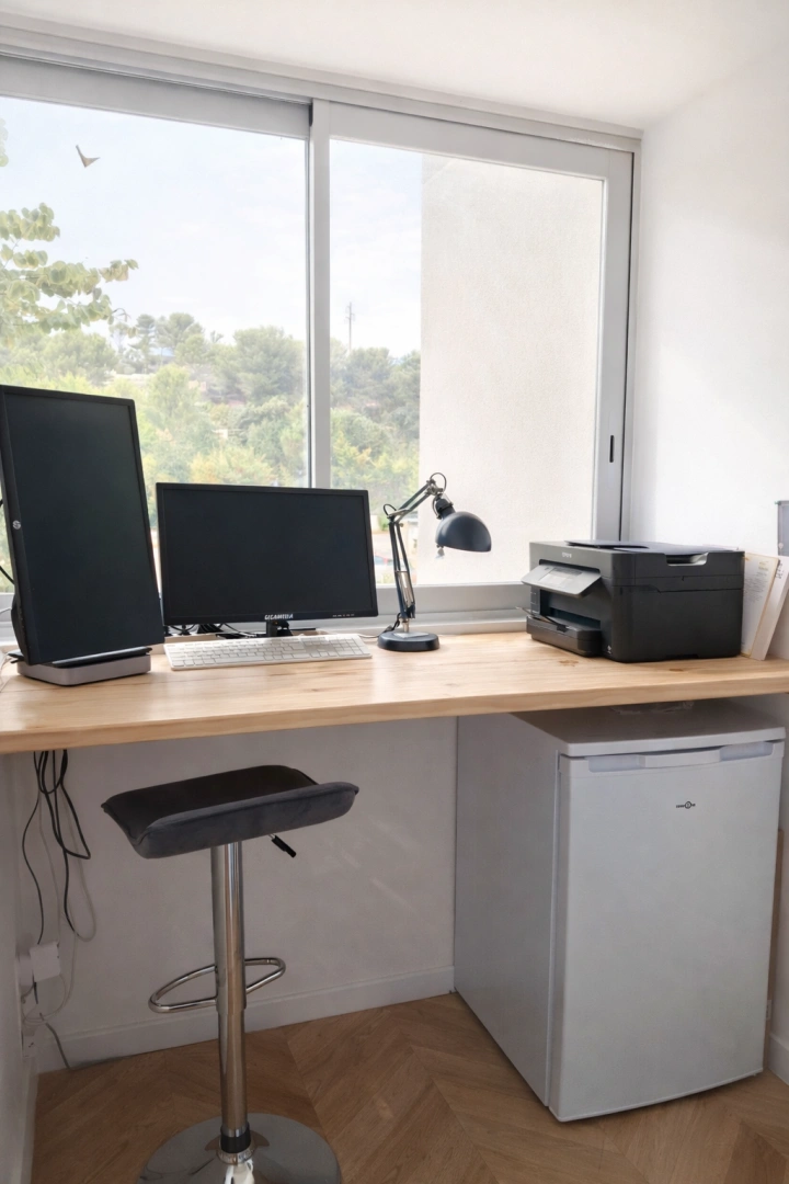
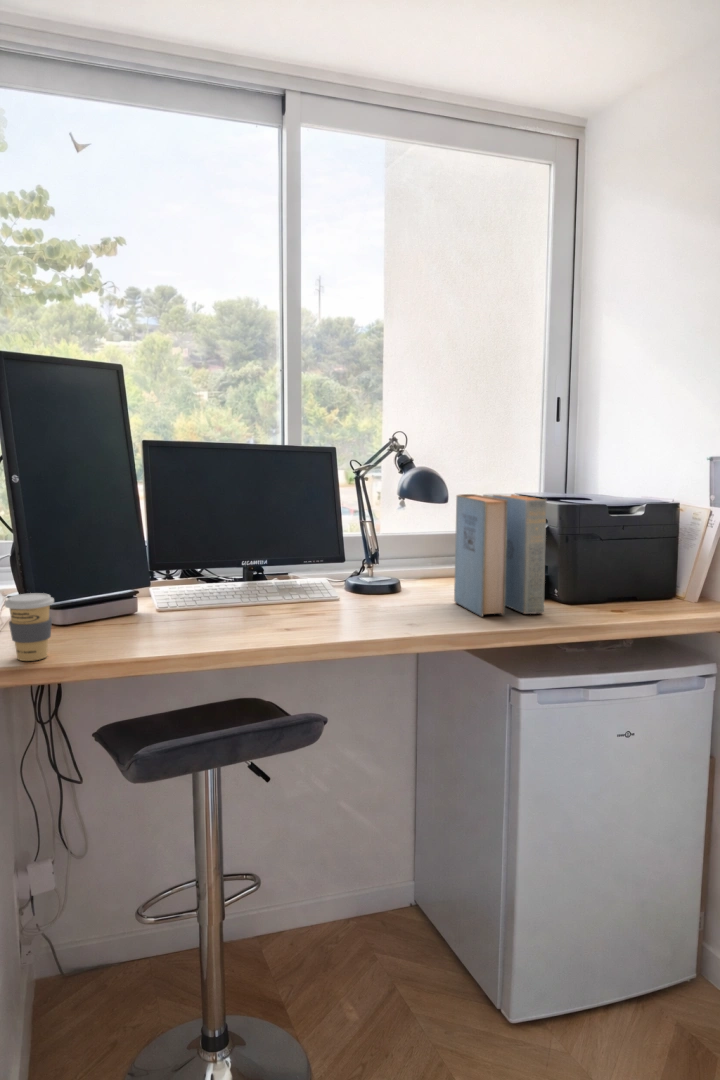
+ book [453,493,547,618]
+ coffee cup [3,592,55,662]
